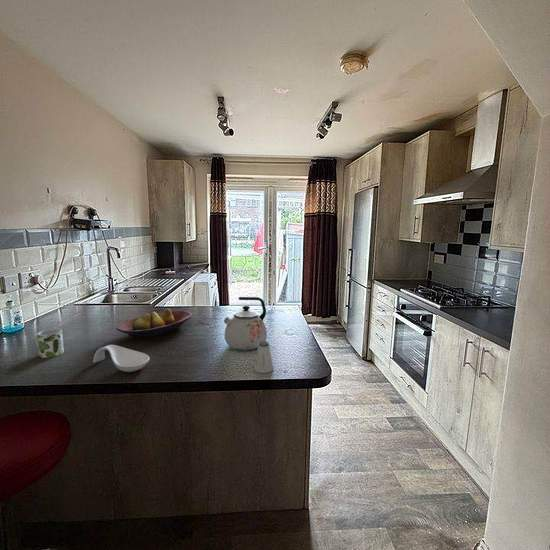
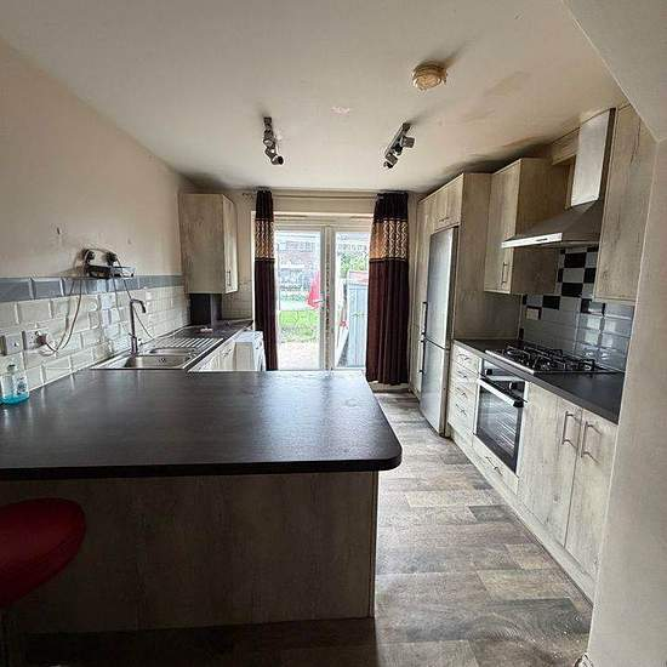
- mug [34,328,65,359]
- saltshaker [253,340,274,374]
- fruit bowl [115,308,193,340]
- spoon rest [92,344,151,373]
- kettle [223,296,268,351]
